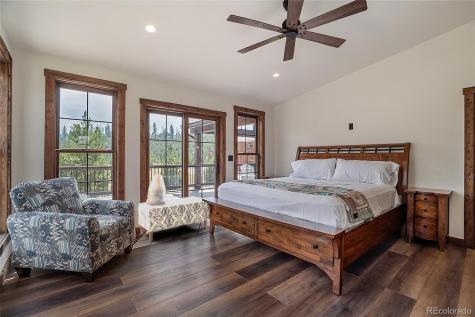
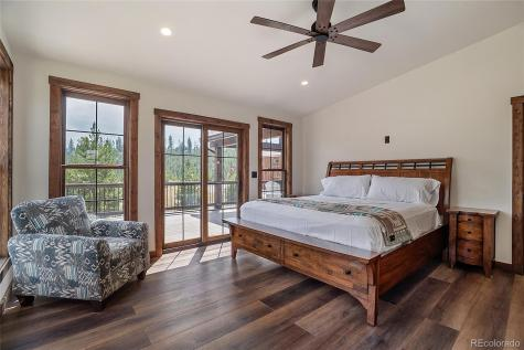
- bench [138,196,210,242]
- decorative urn [145,174,169,206]
